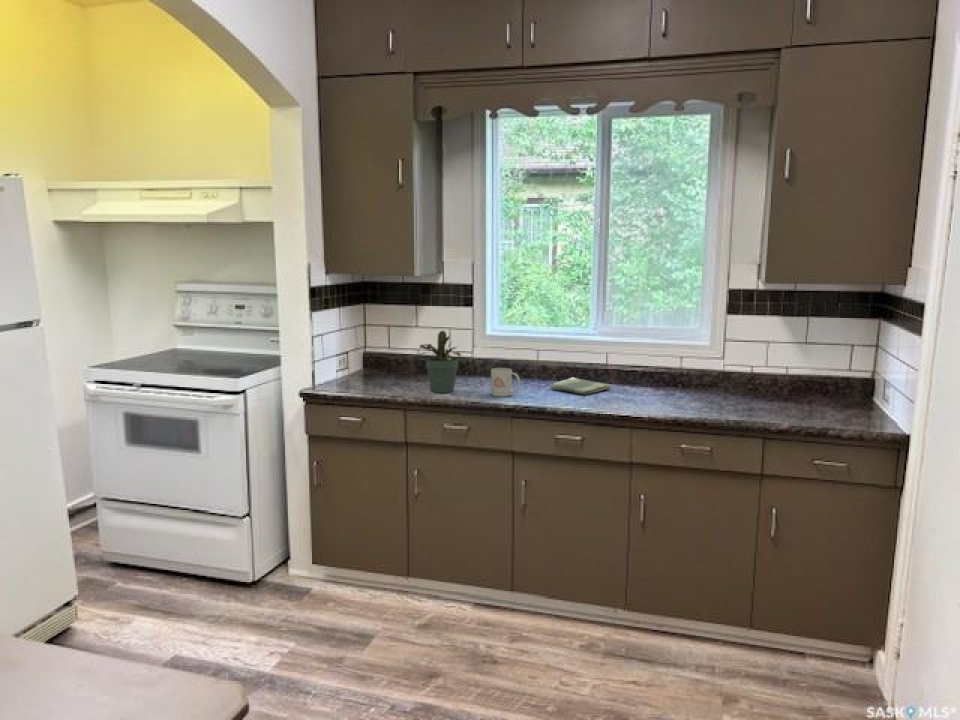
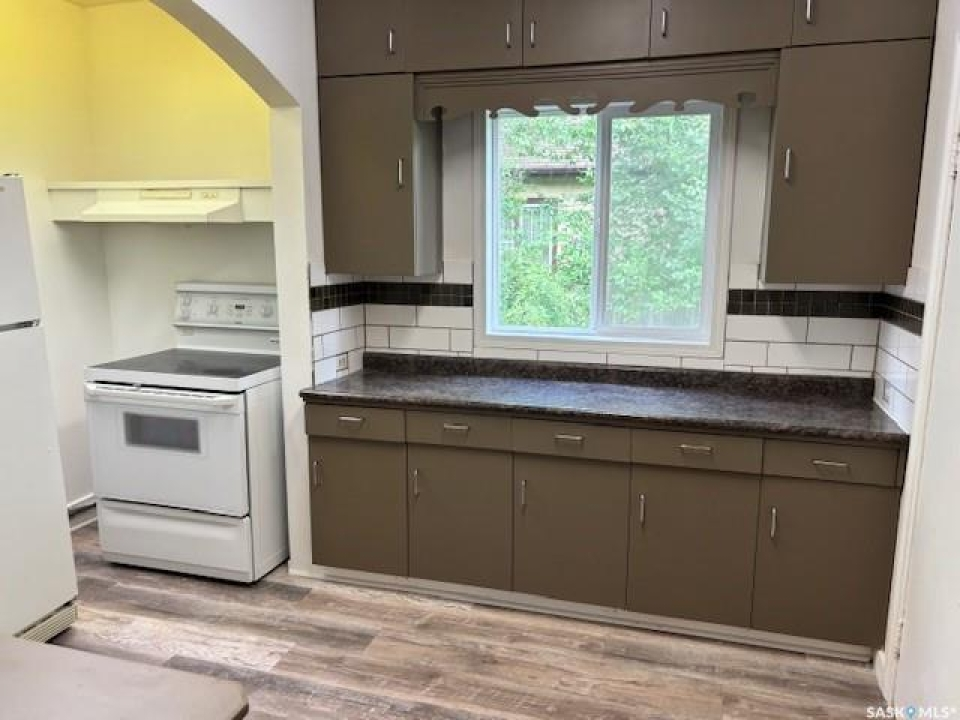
- dish towel [549,376,611,396]
- mug [490,367,521,398]
- potted plant [419,330,462,394]
